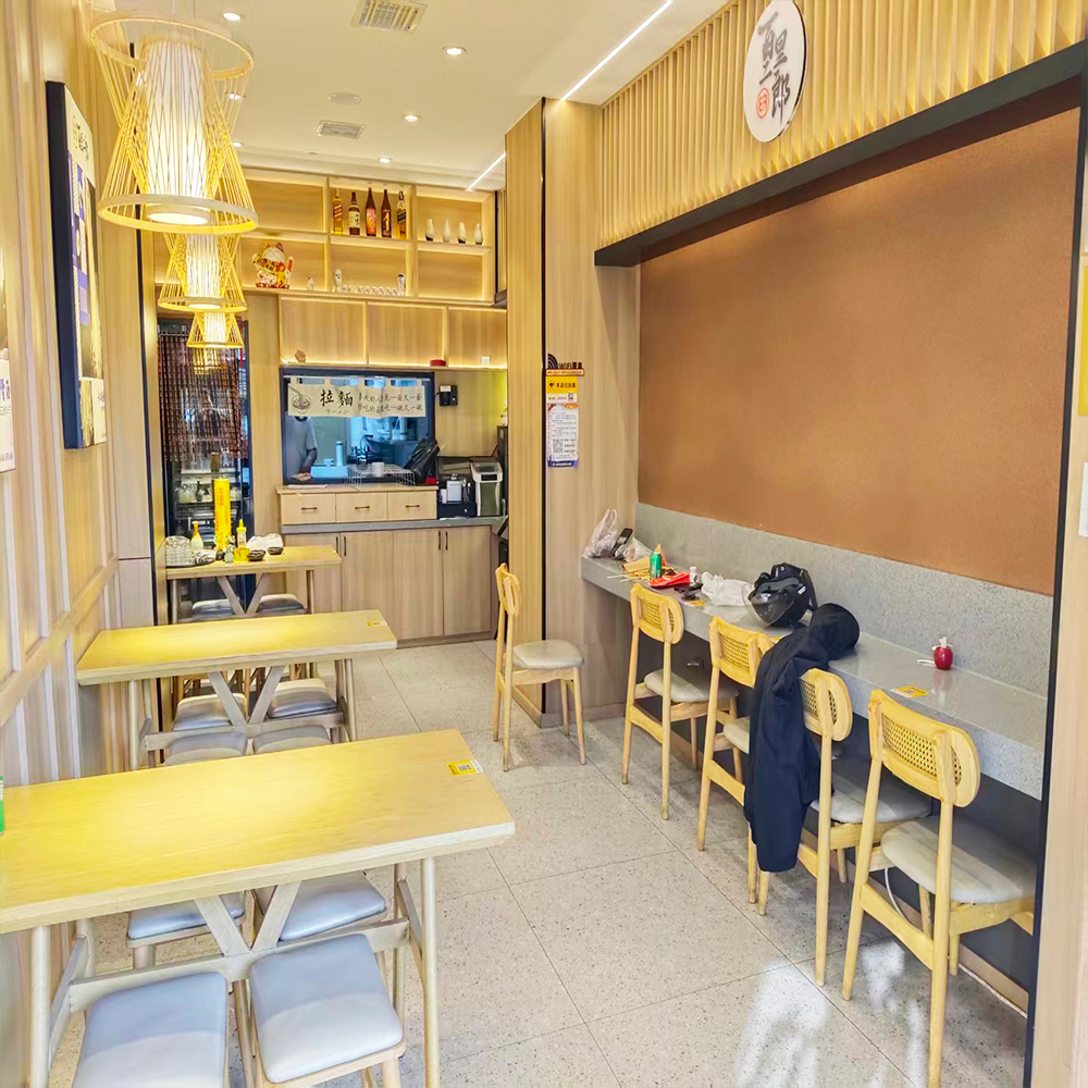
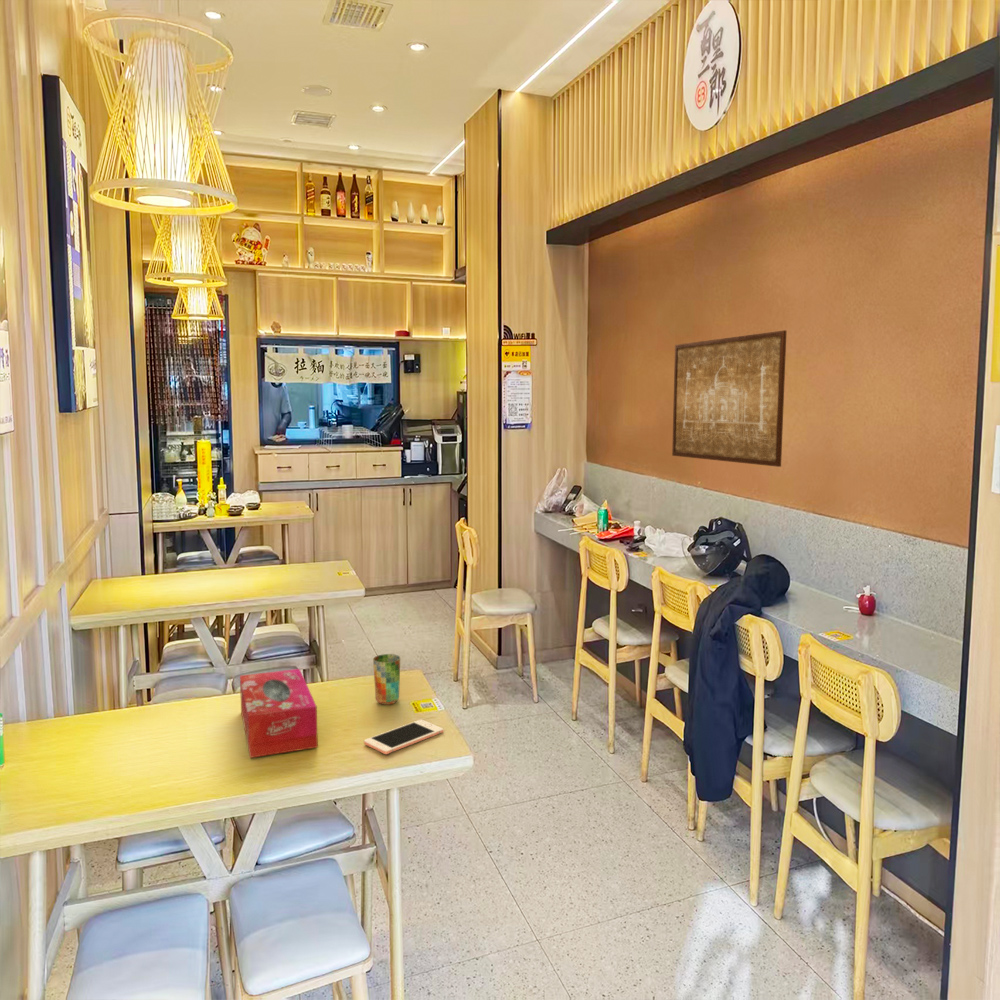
+ cell phone [363,719,445,755]
+ wall art [671,329,787,468]
+ tissue box [239,668,319,759]
+ cup [372,653,401,706]
